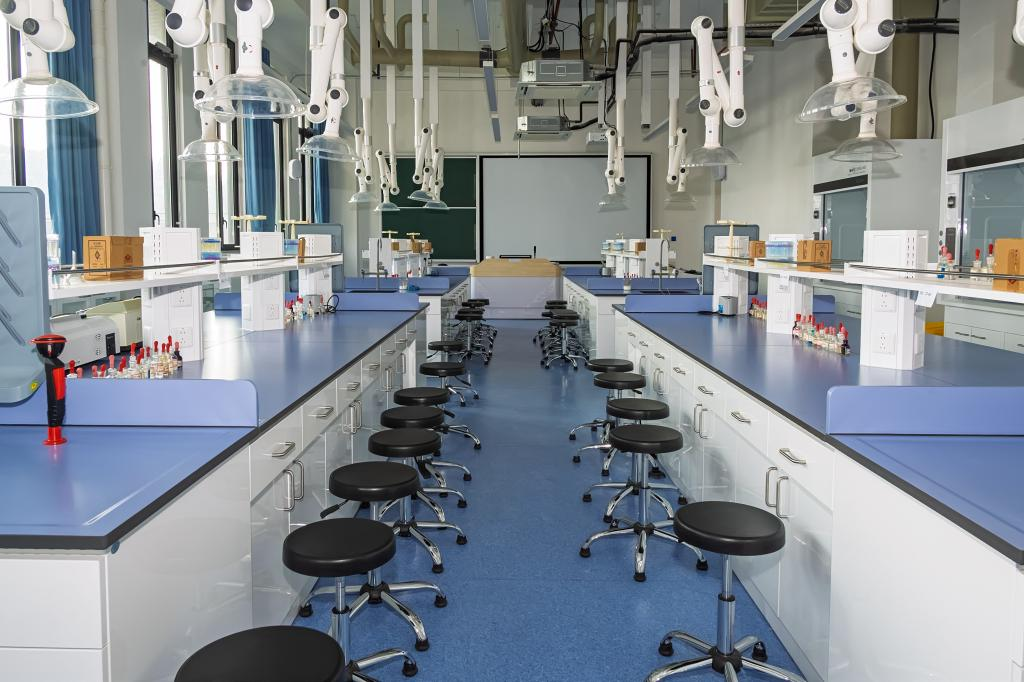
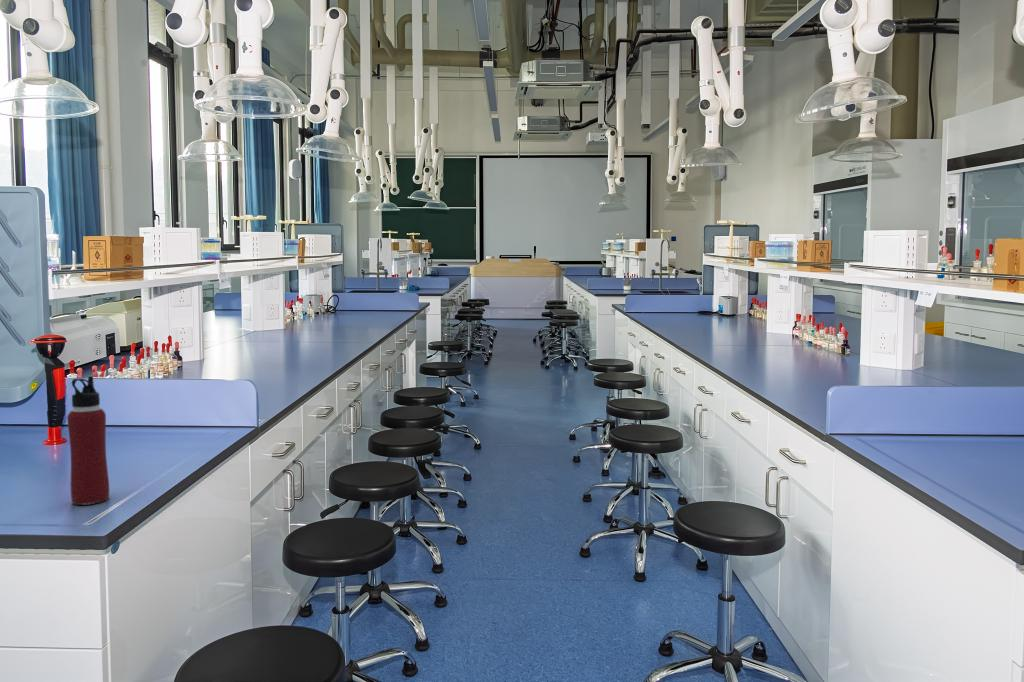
+ water bottle [66,375,110,506]
